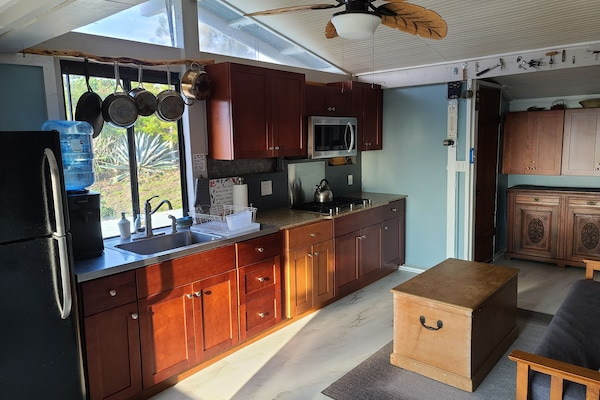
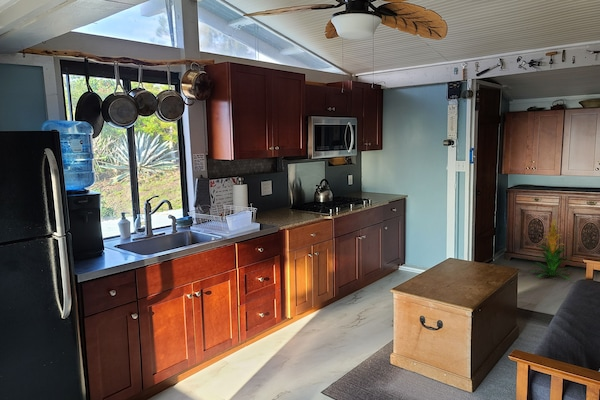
+ indoor plant [529,218,573,281]
